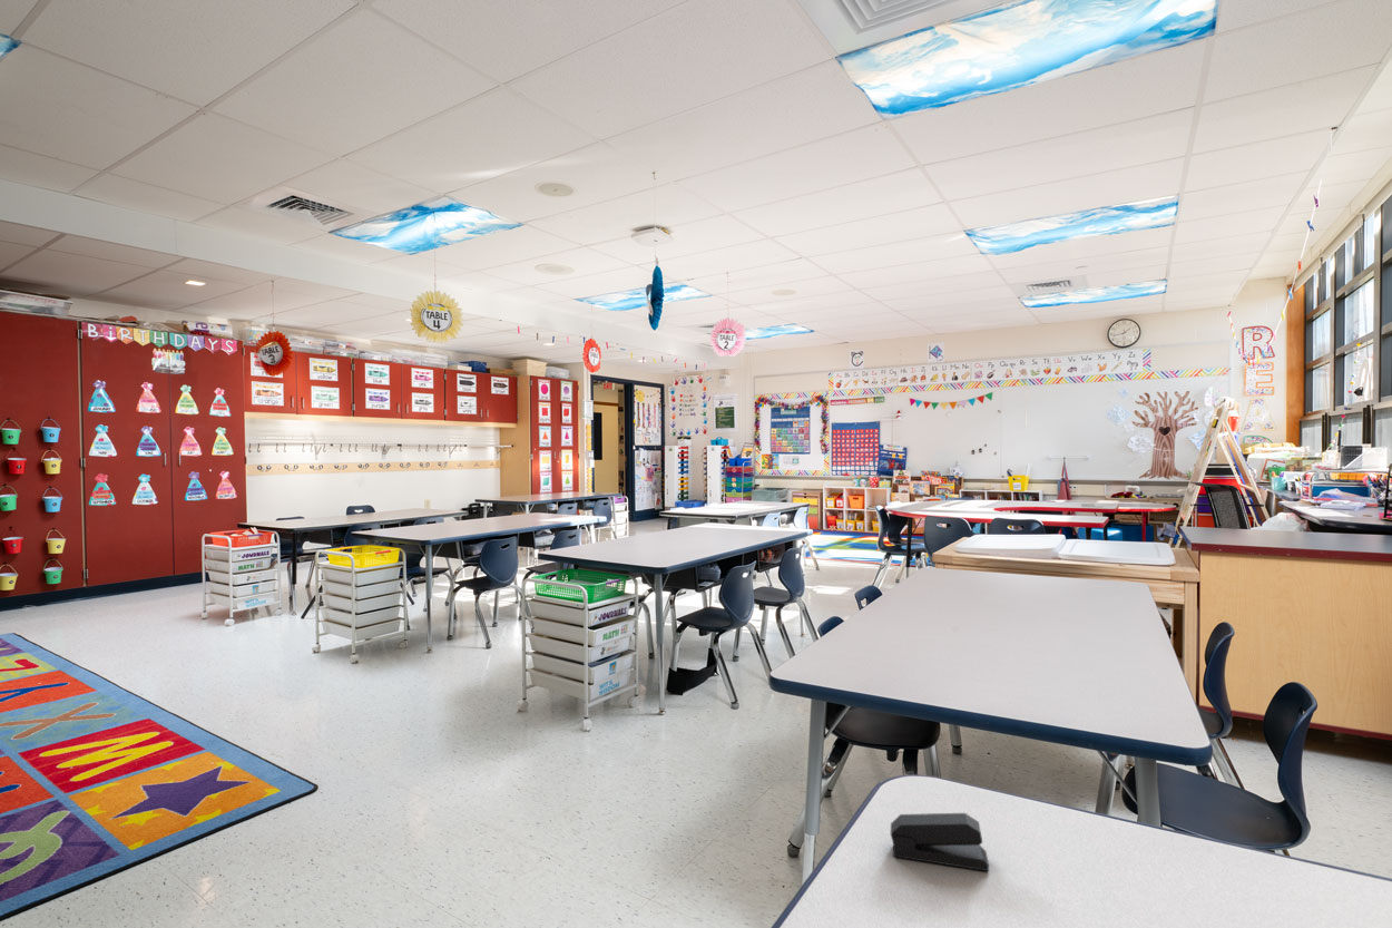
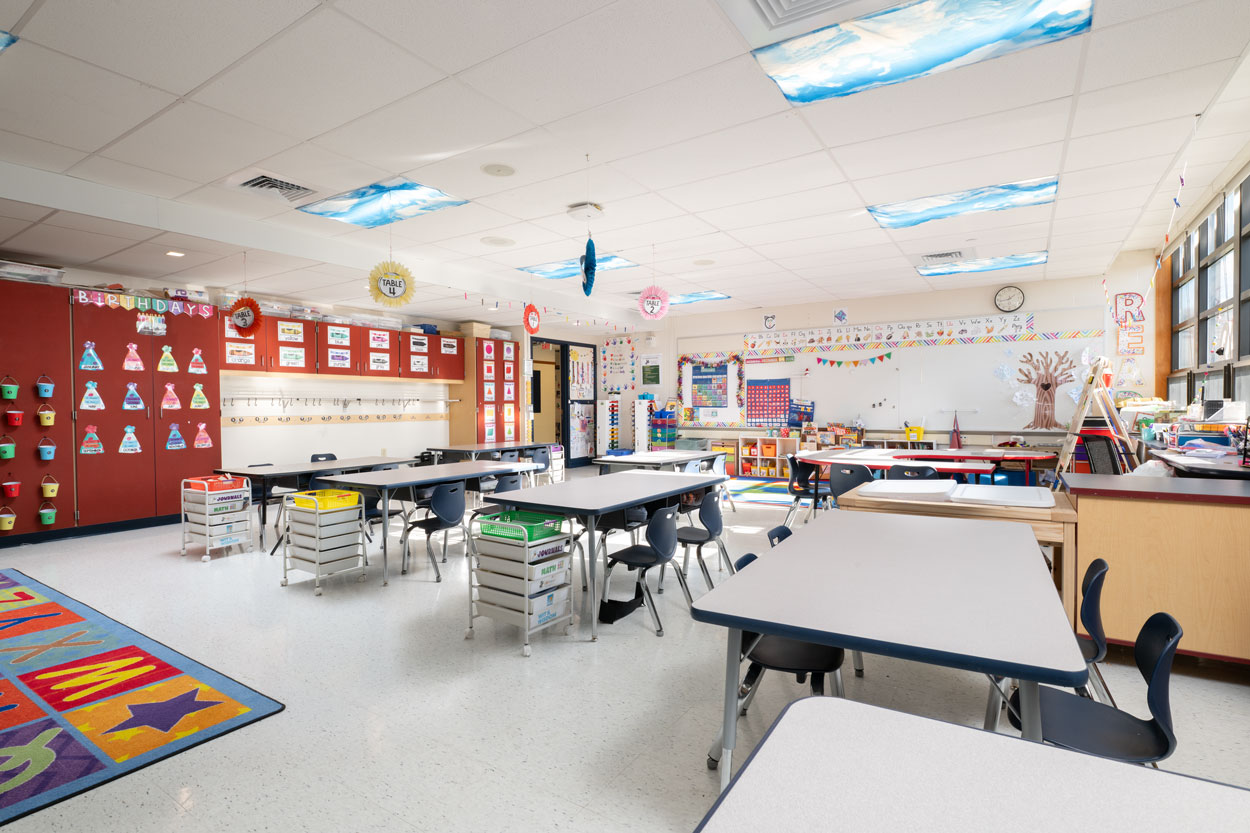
- stapler [890,812,990,872]
